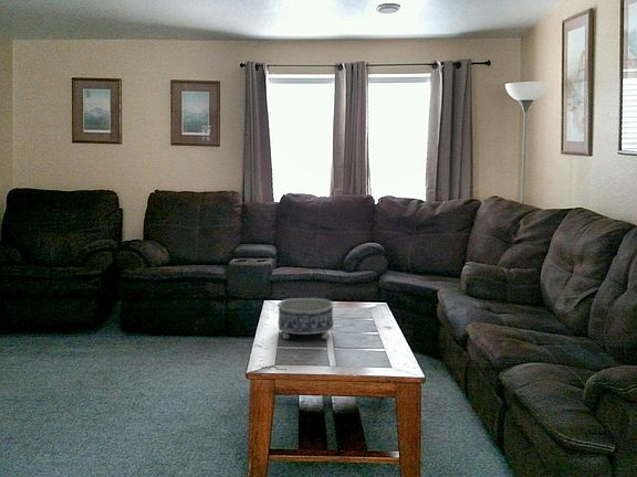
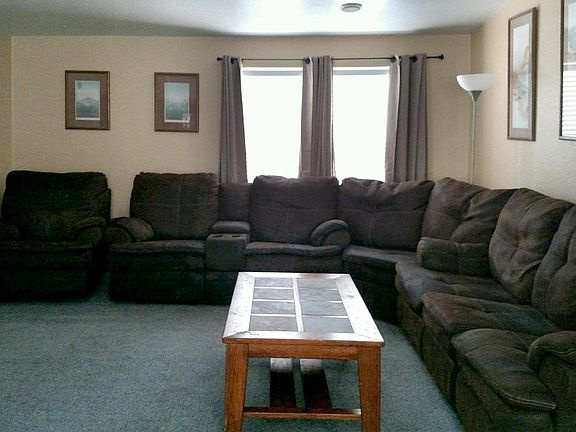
- decorative bowl [276,297,335,340]
